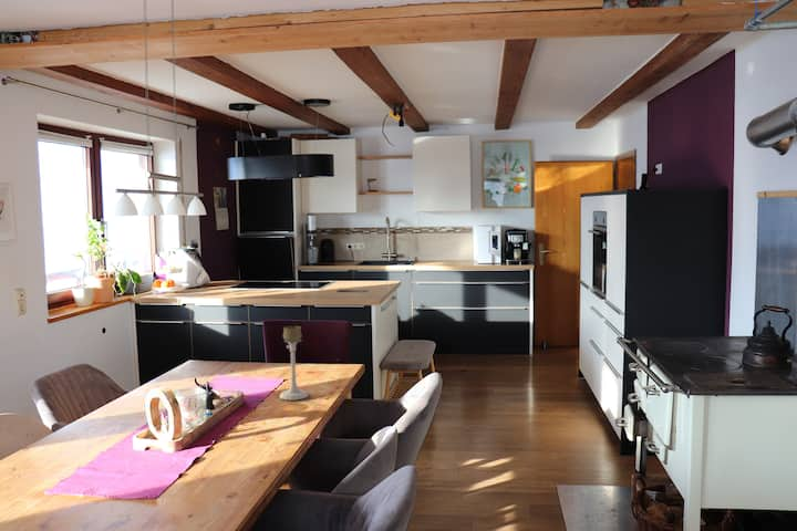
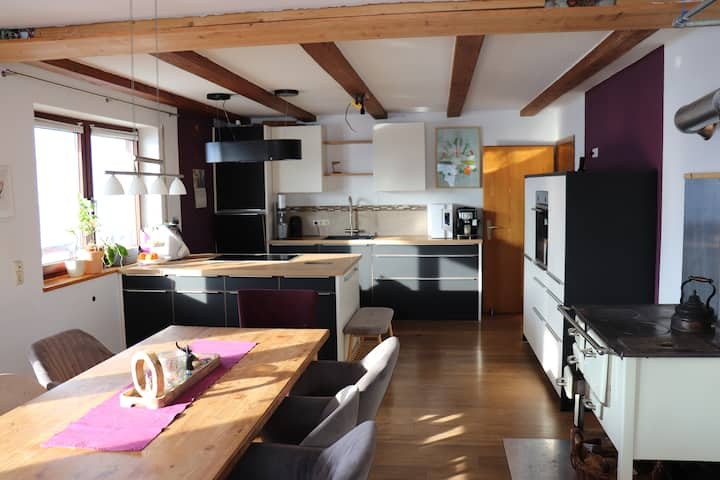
- candle holder [278,325,309,402]
